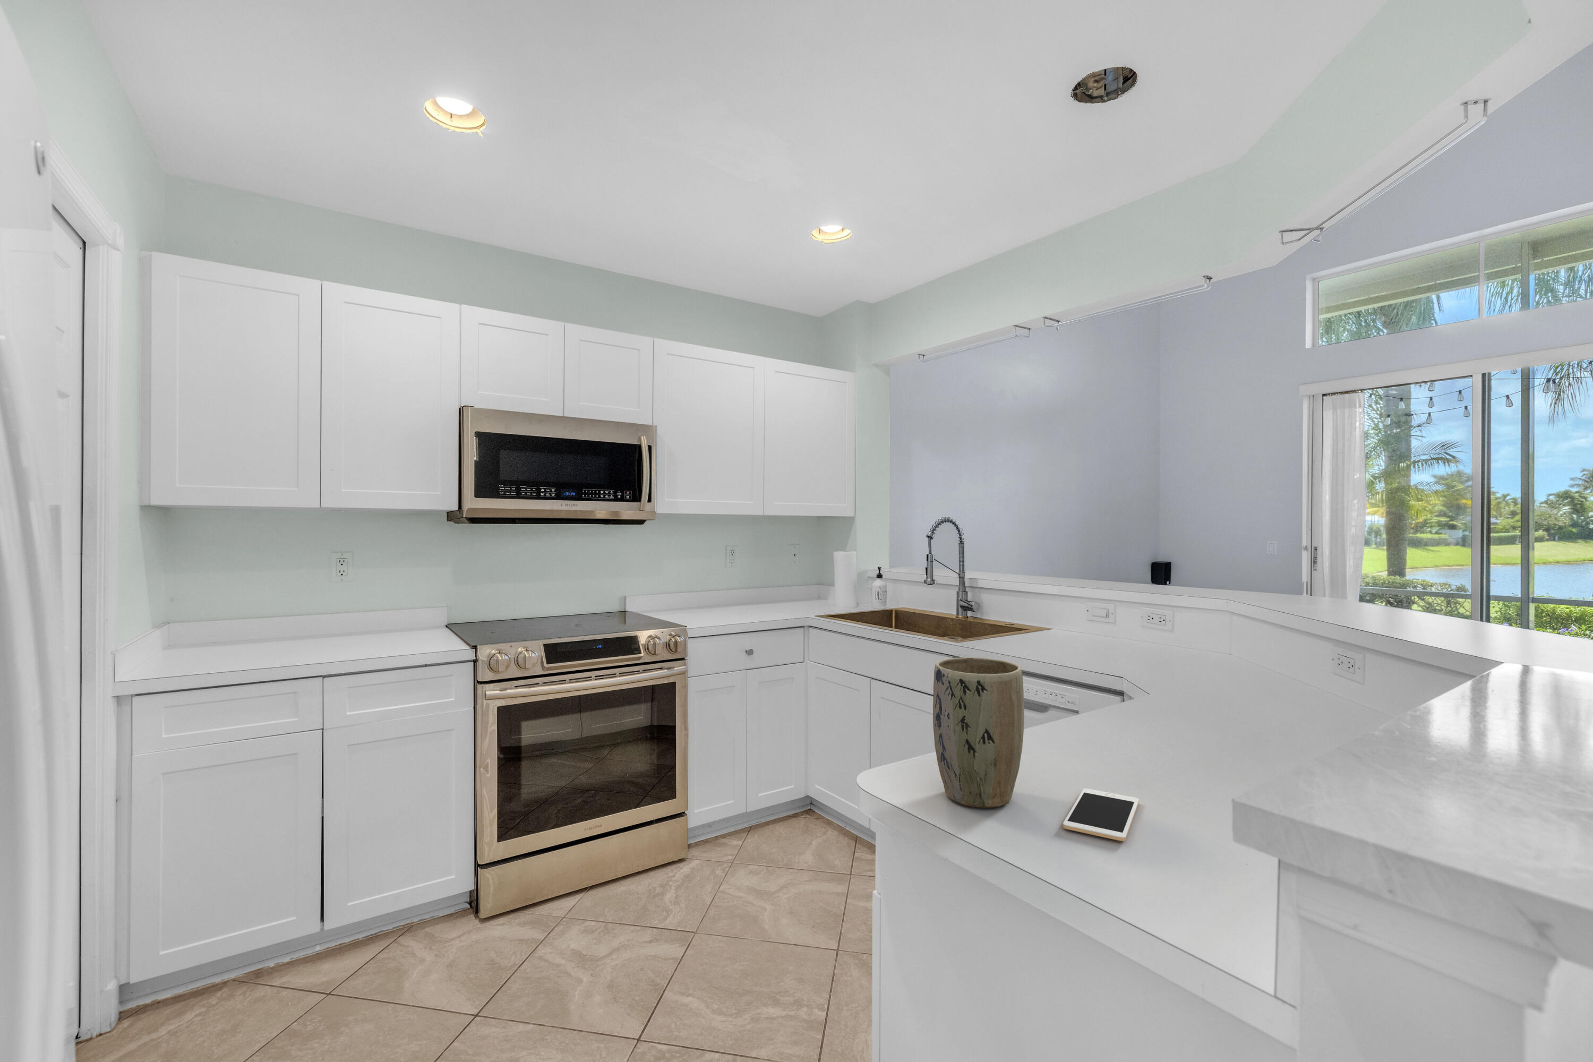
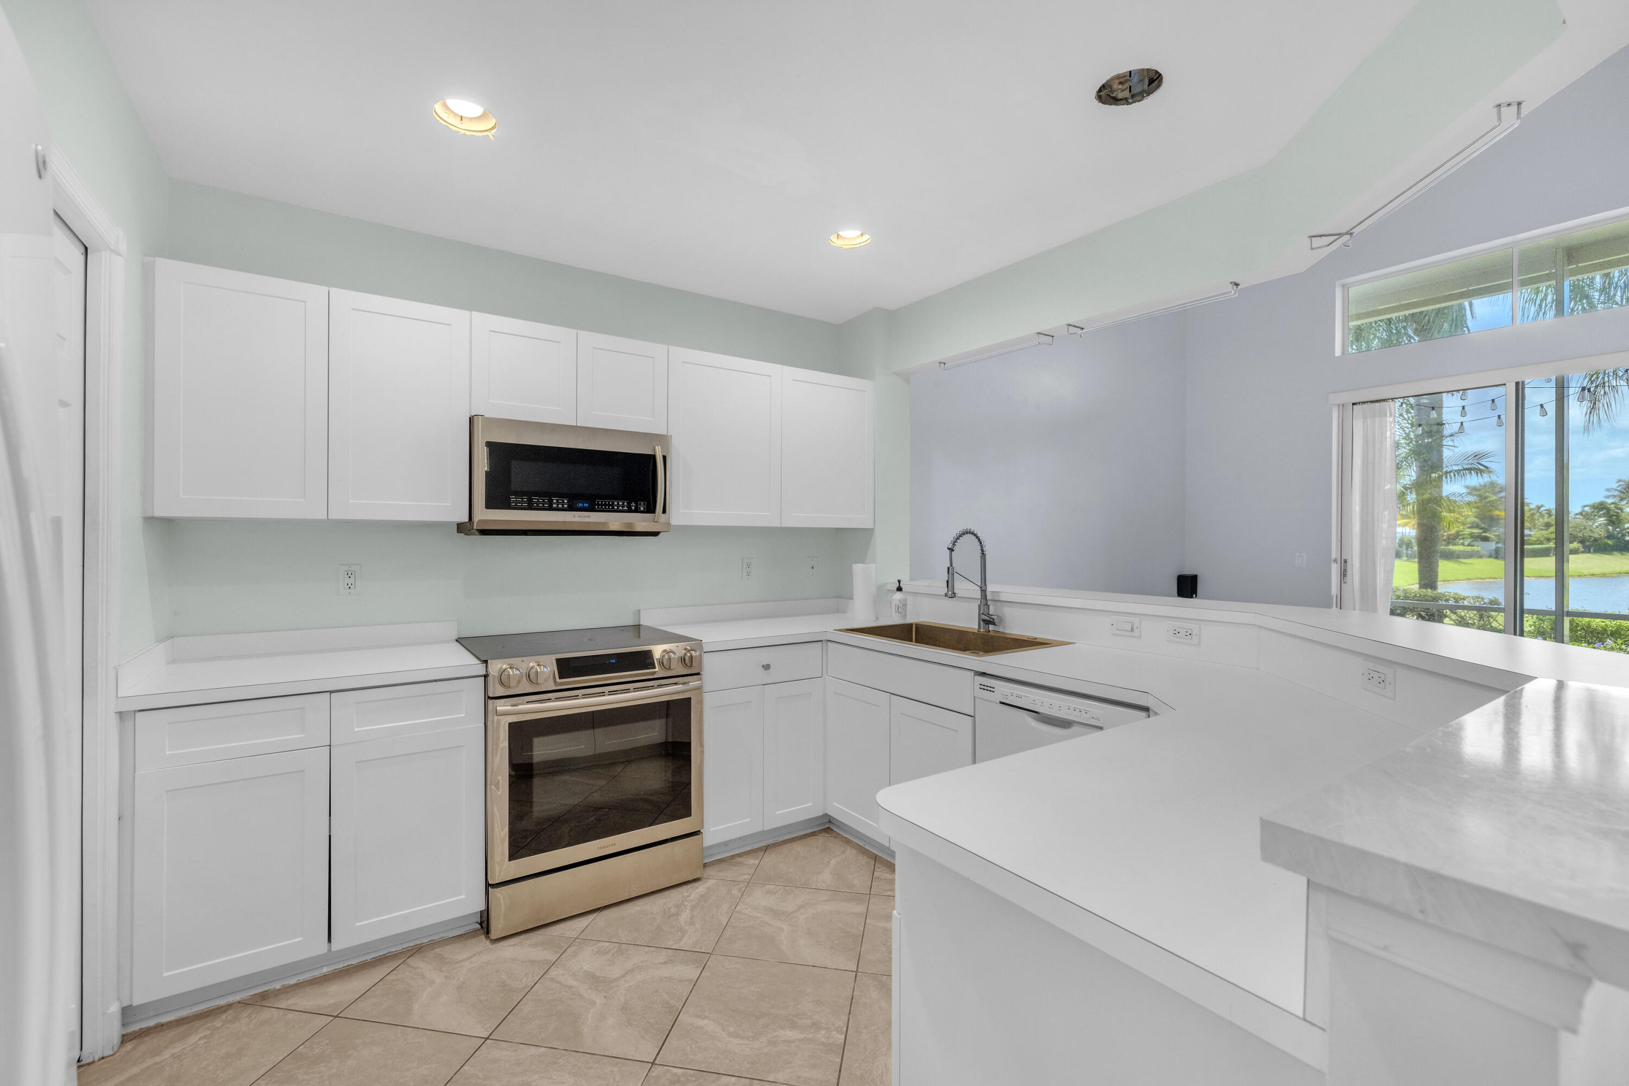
- plant pot [933,657,1024,808]
- cell phone [1062,788,1139,842]
